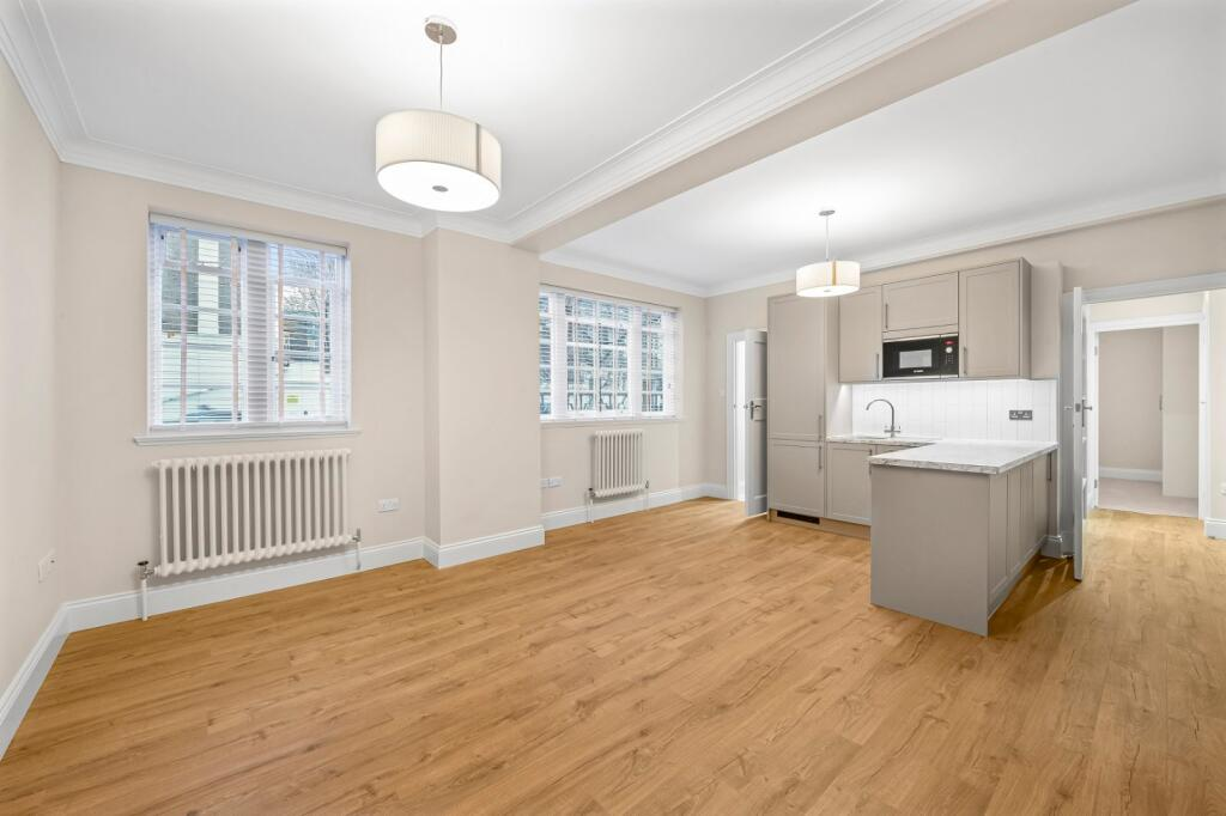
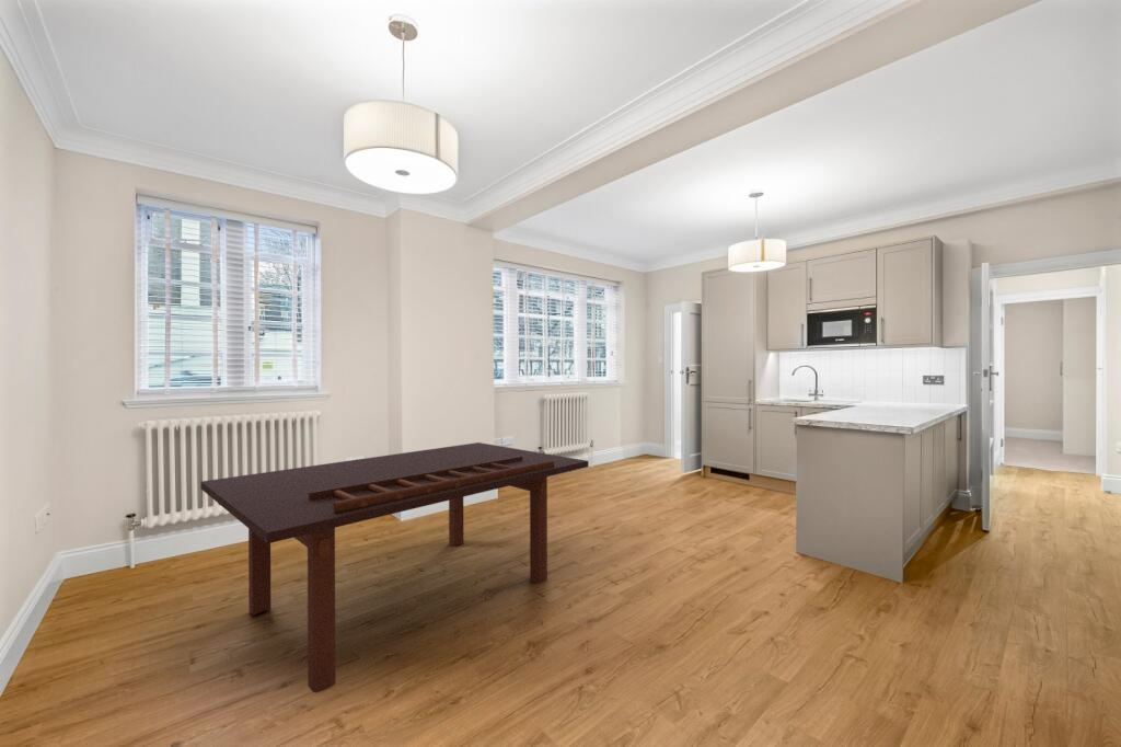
+ dining table [199,441,589,694]
